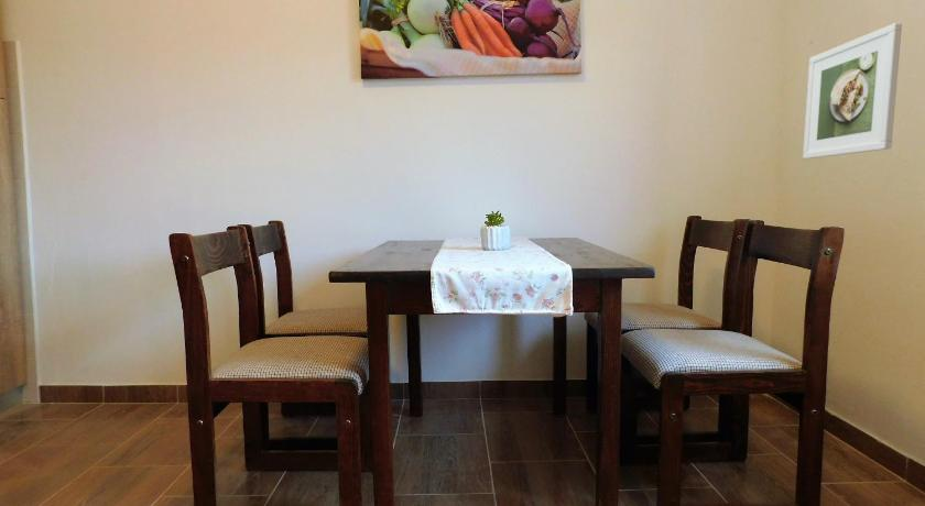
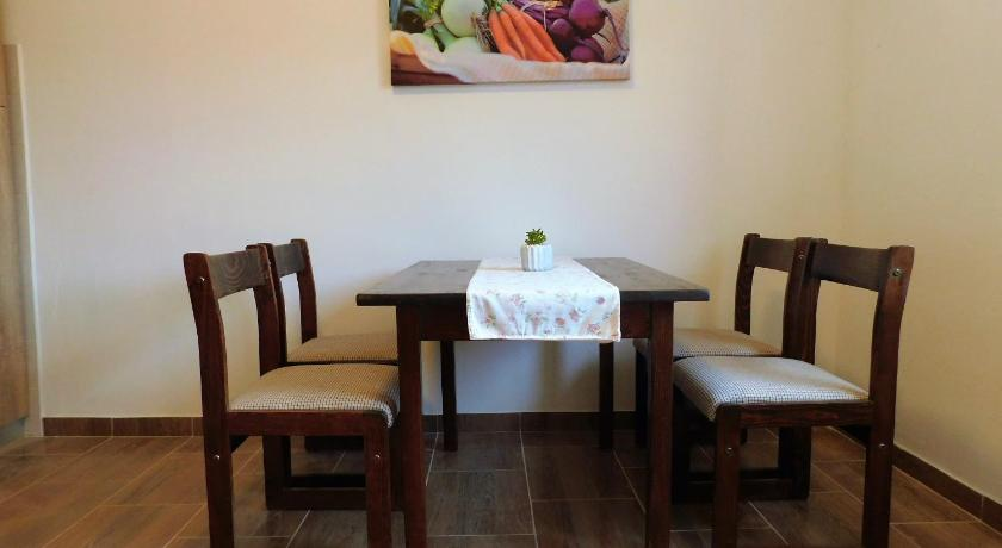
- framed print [802,22,903,160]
